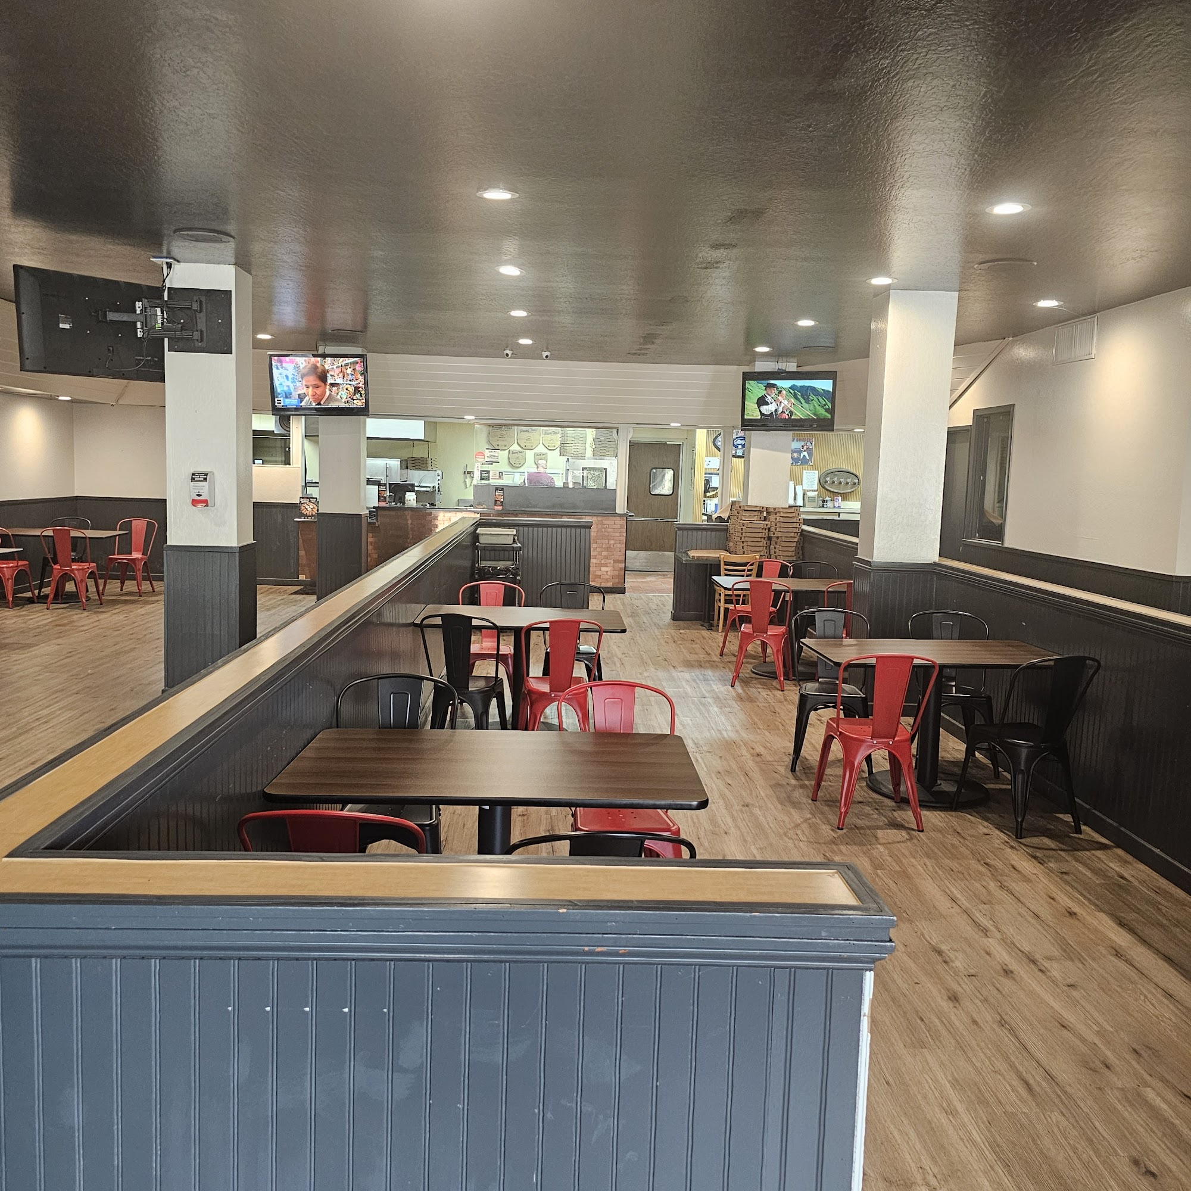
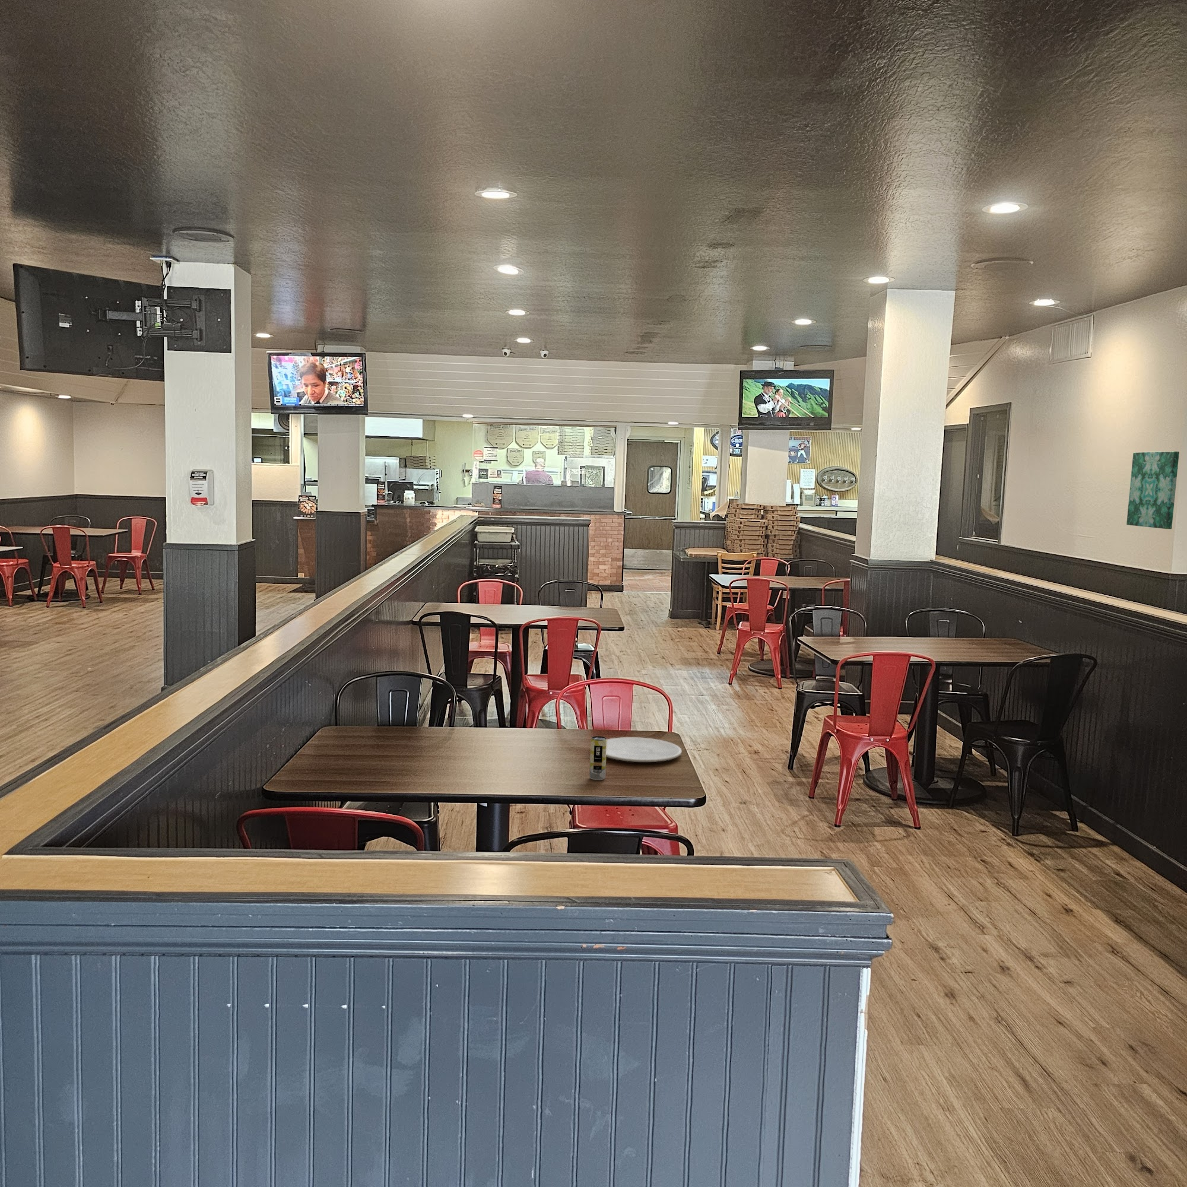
+ wall art [1126,451,1179,529]
+ plate [605,737,683,763]
+ beverage can [589,736,608,780]
